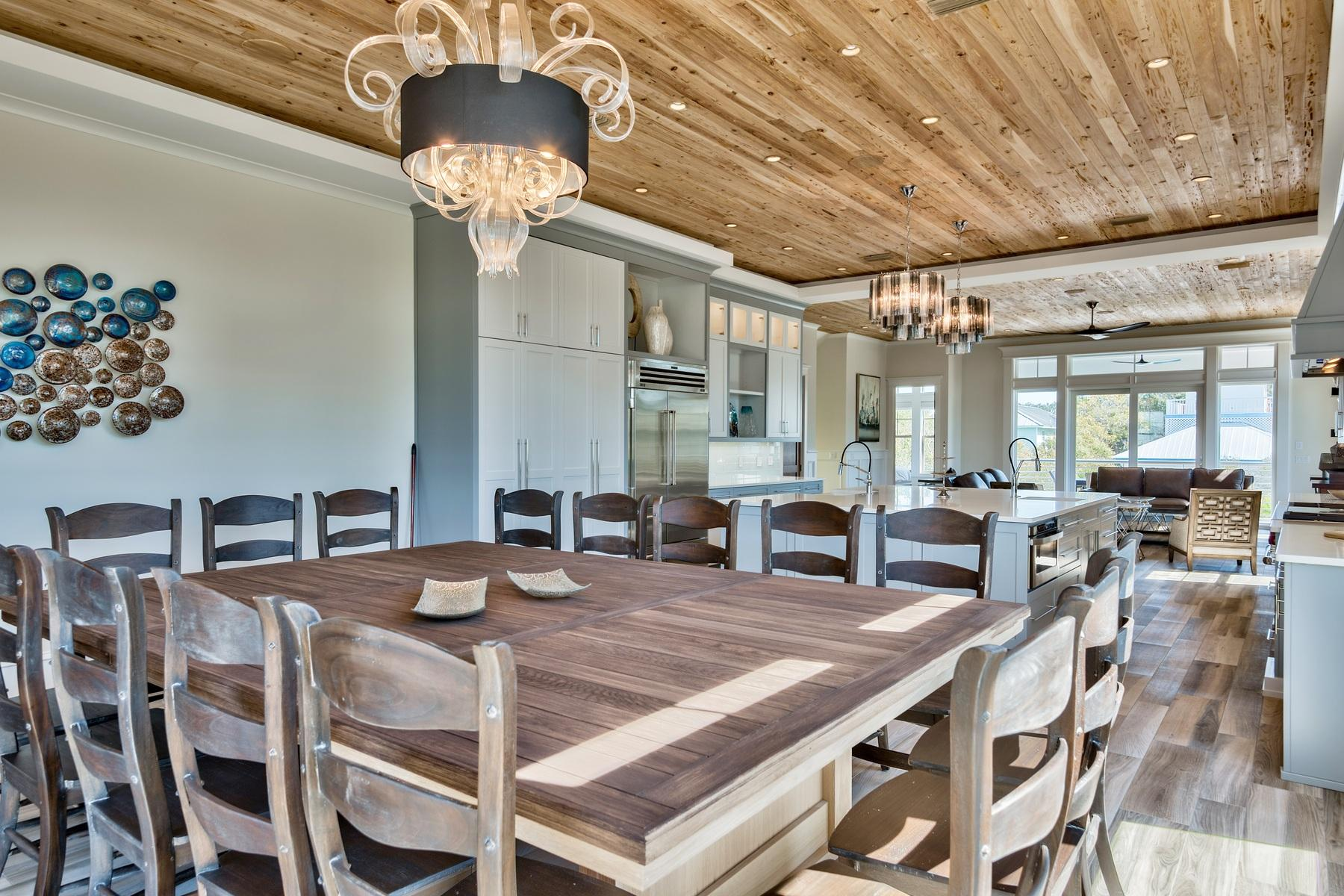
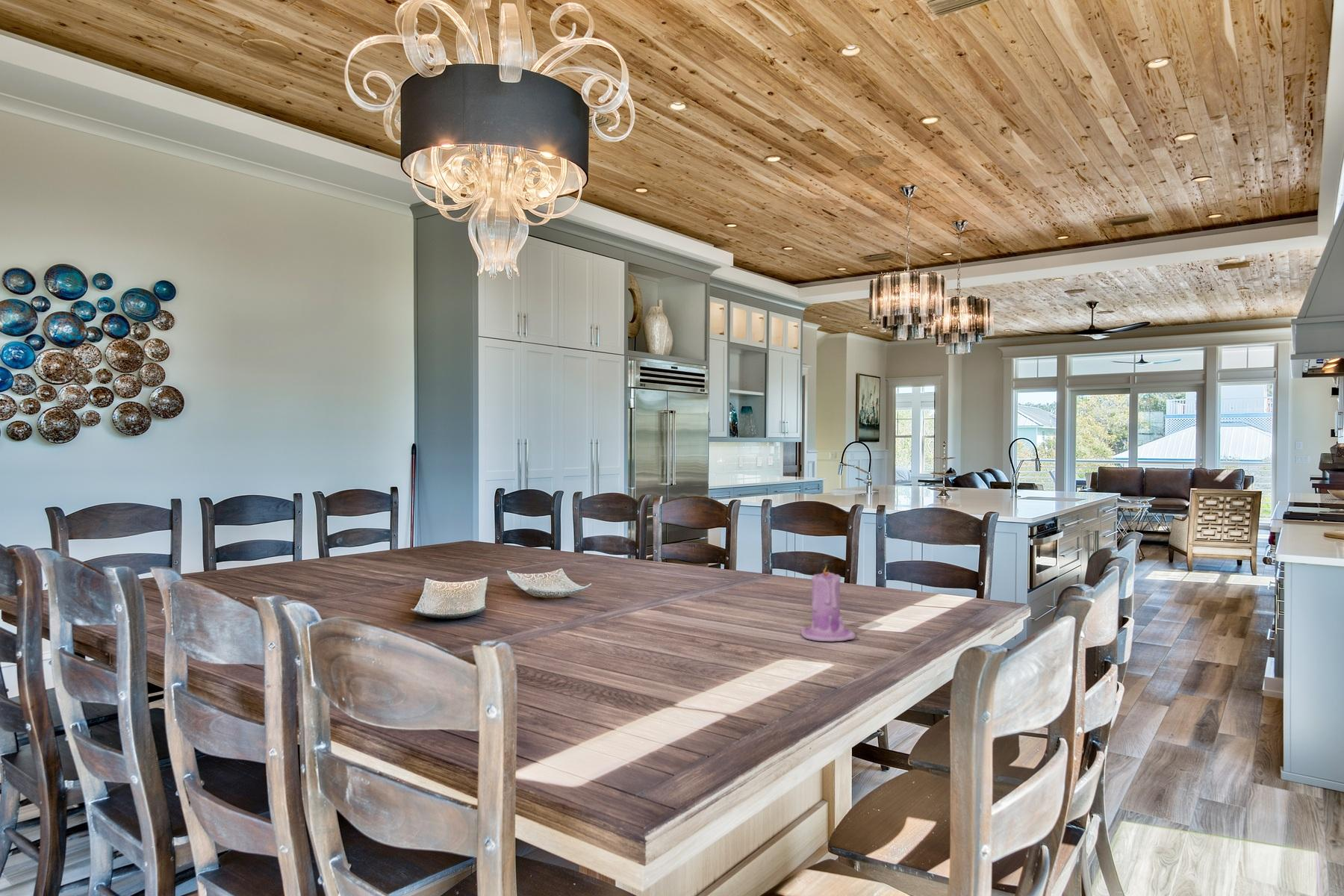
+ candle [800,564,856,642]
